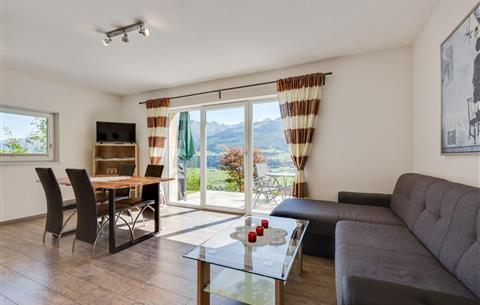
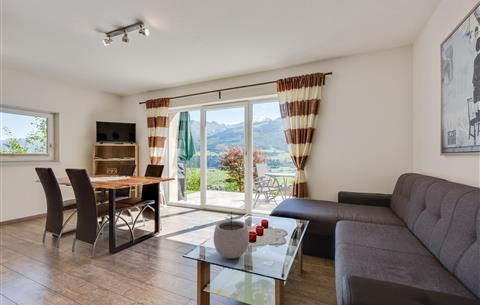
+ plant pot [213,211,250,260]
